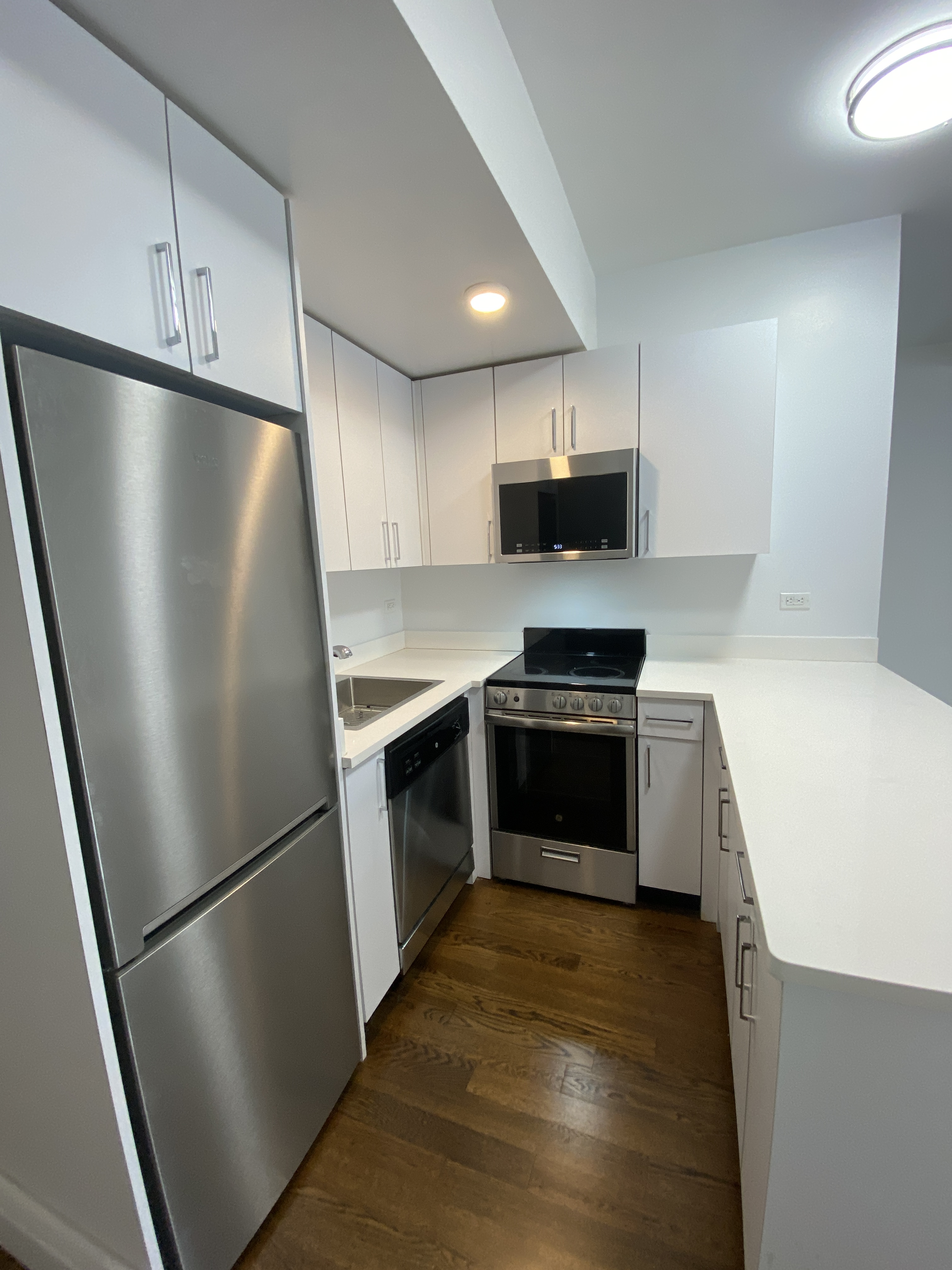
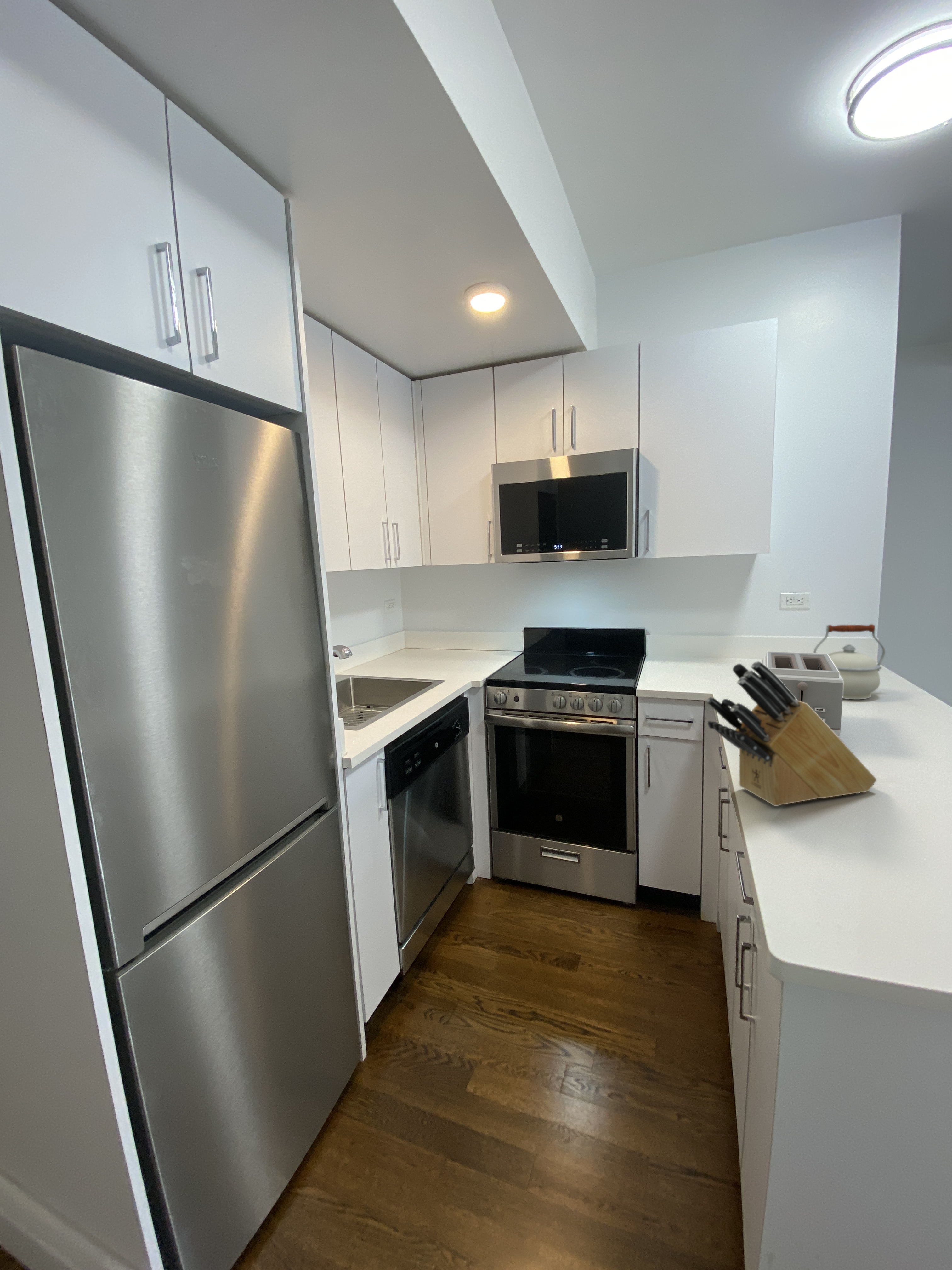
+ knife block [706,661,877,806]
+ kettle [813,624,886,700]
+ toaster [762,651,843,737]
